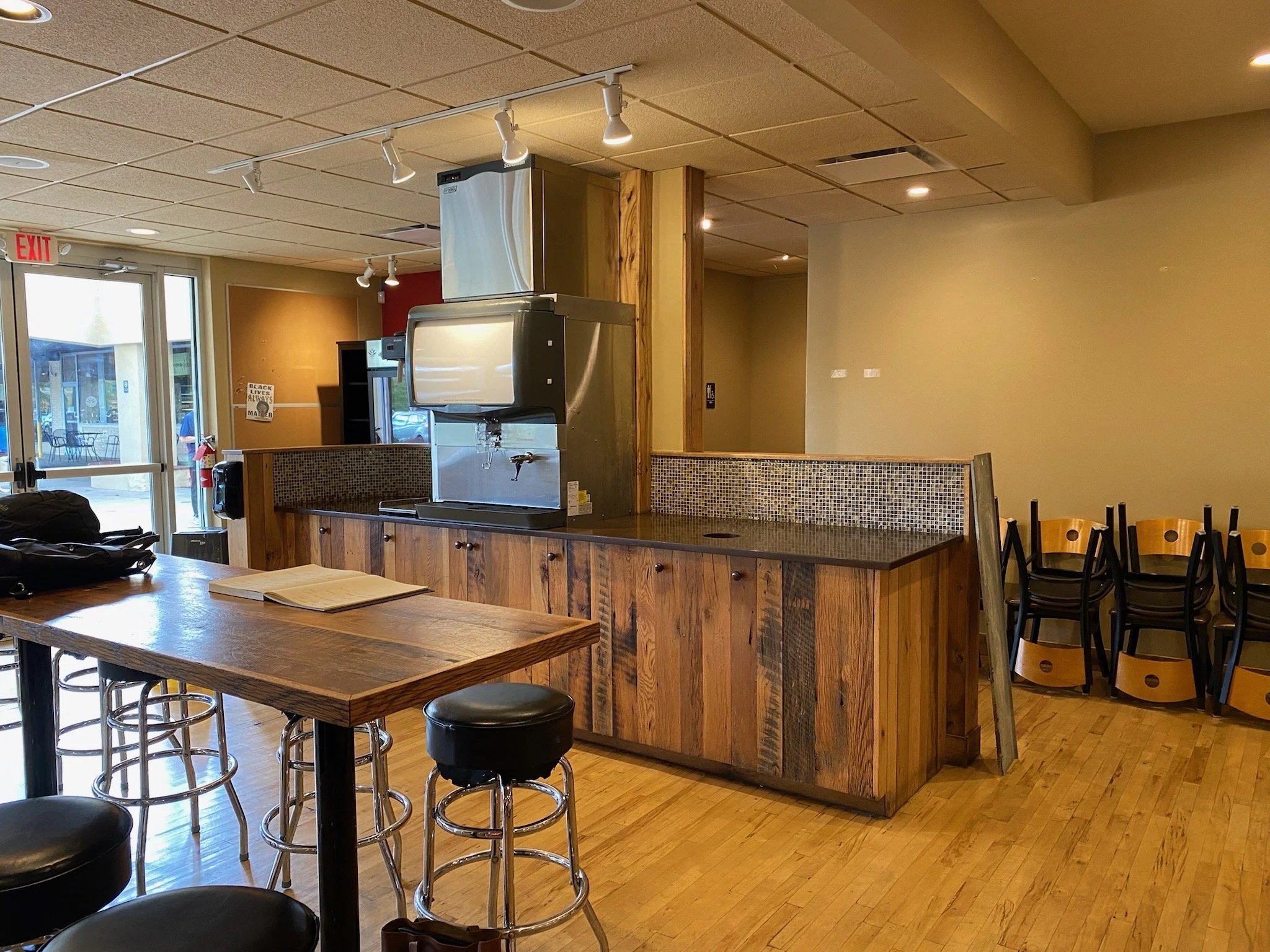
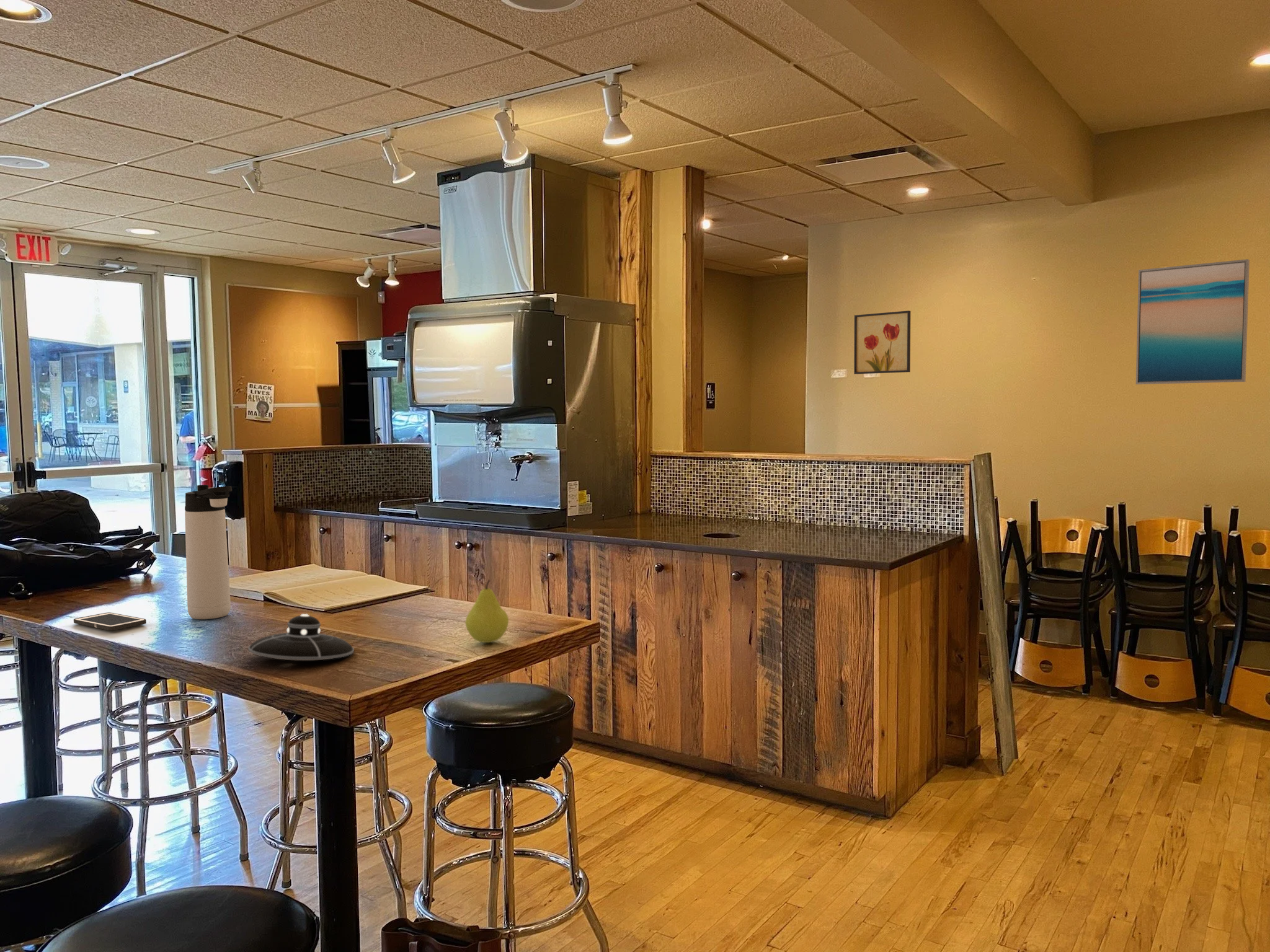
+ fruit [464,579,509,643]
+ wall art [1135,258,1250,385]
+ thermos bottle [184,484,233,620]
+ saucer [247,613,355,661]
+ cell phone [73,612,147,631]
+ wall art [853,310,911,375]
